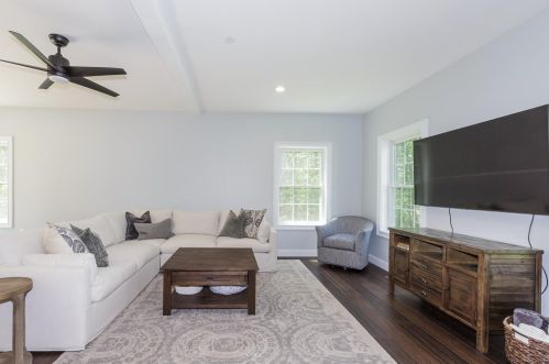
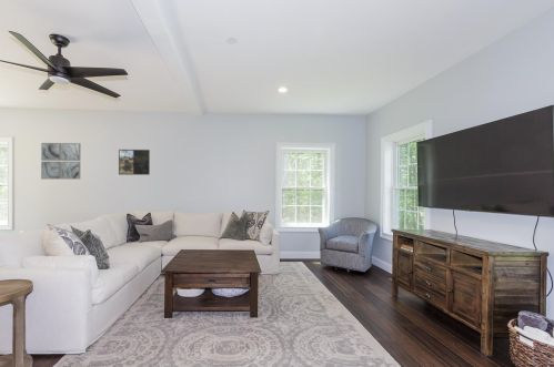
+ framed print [118,149,151,176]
+ wall art [40,142,82,181]
